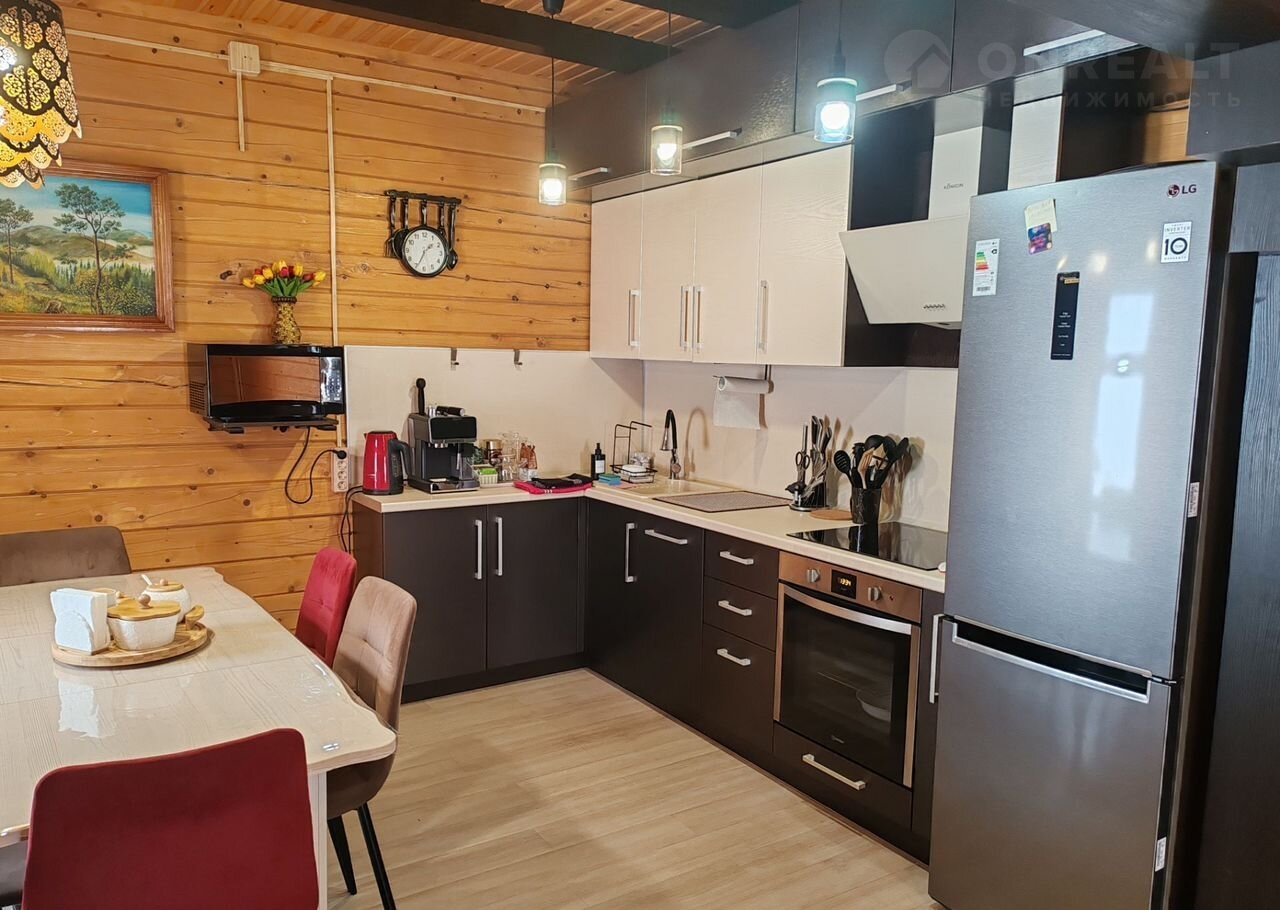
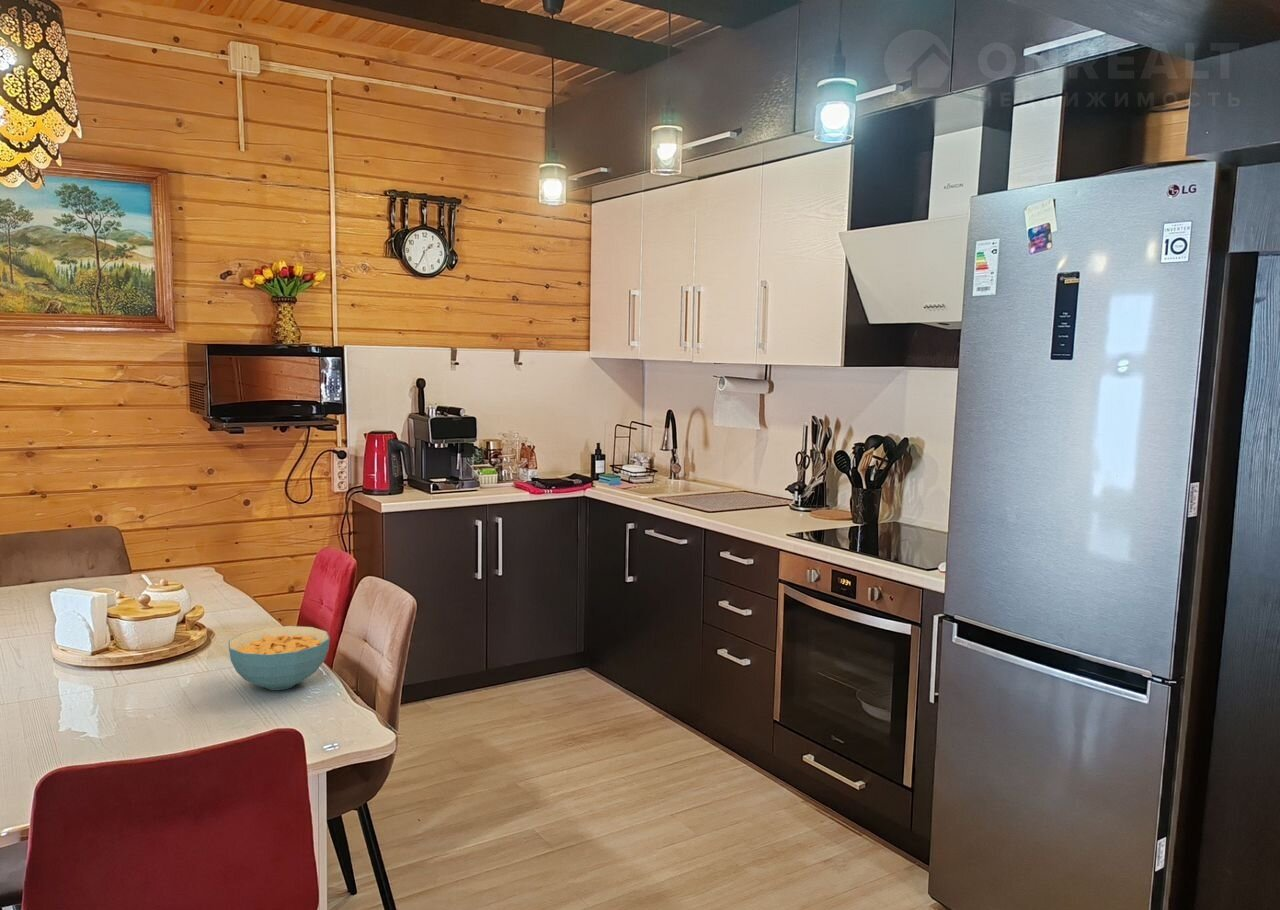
+ cereal bowl [227,625,331,691]
